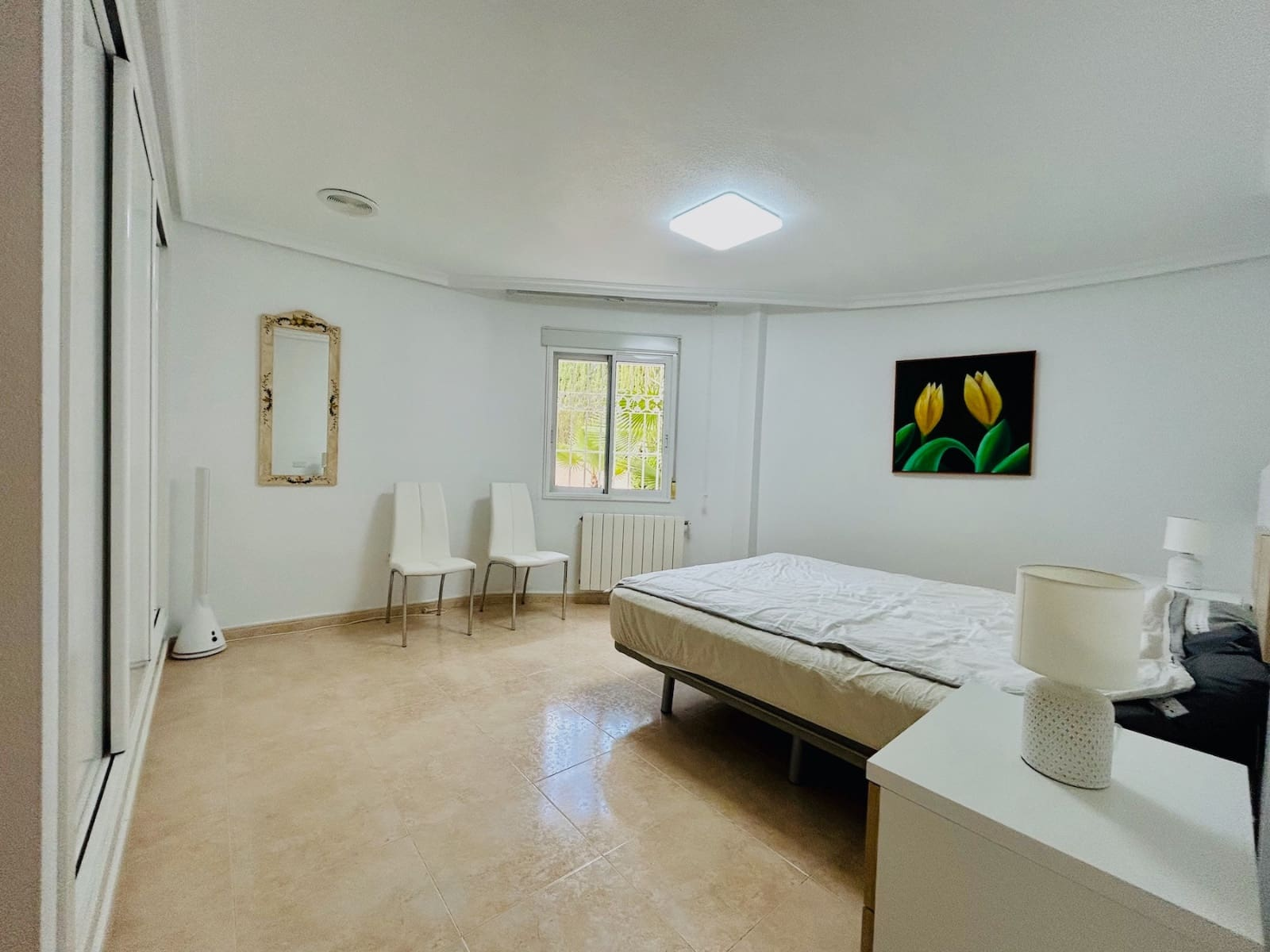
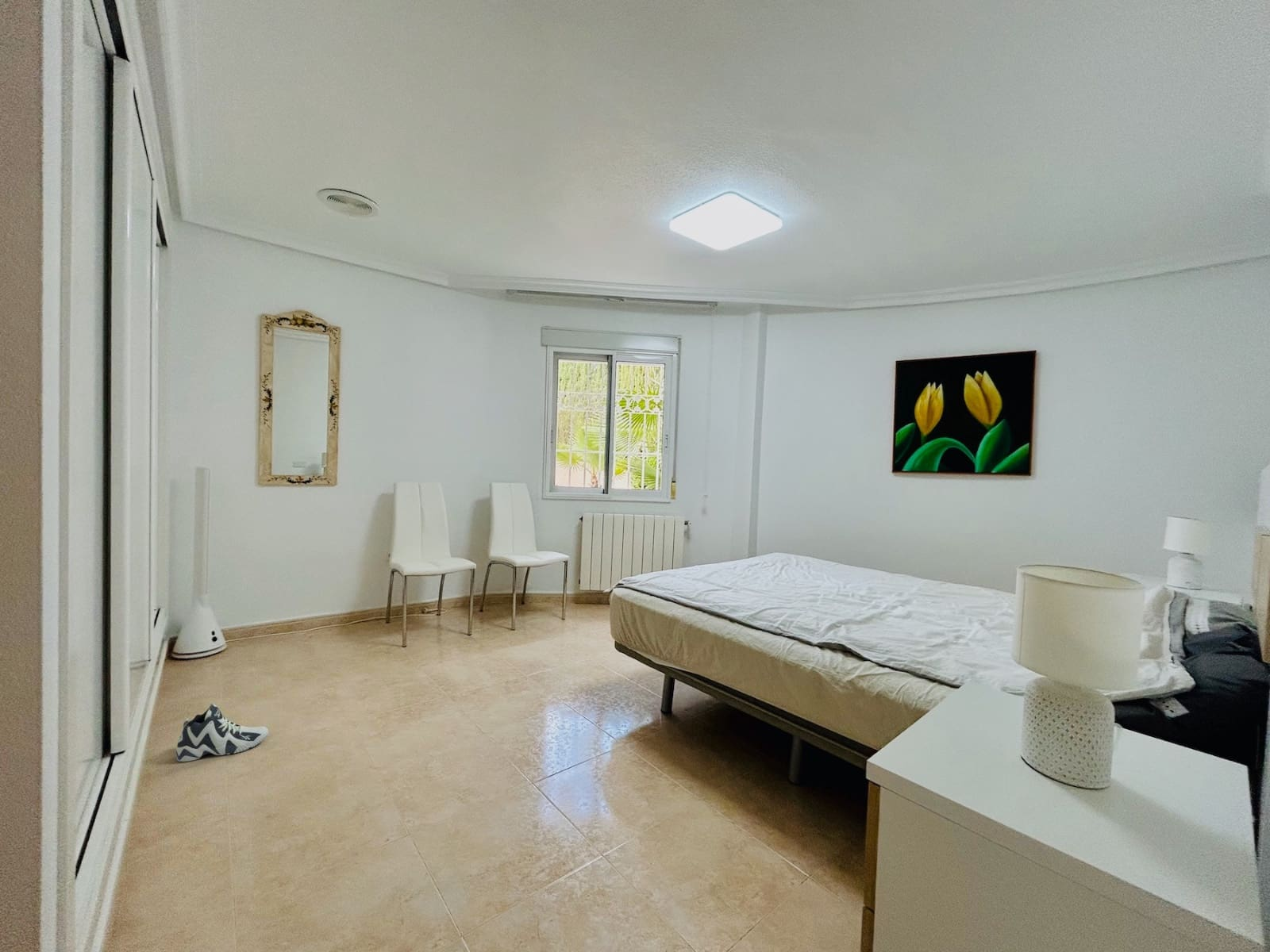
+ sneaker [175,703,269,762]
